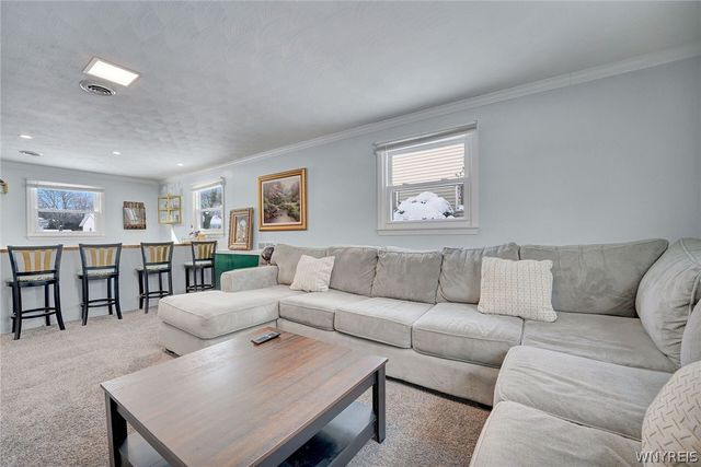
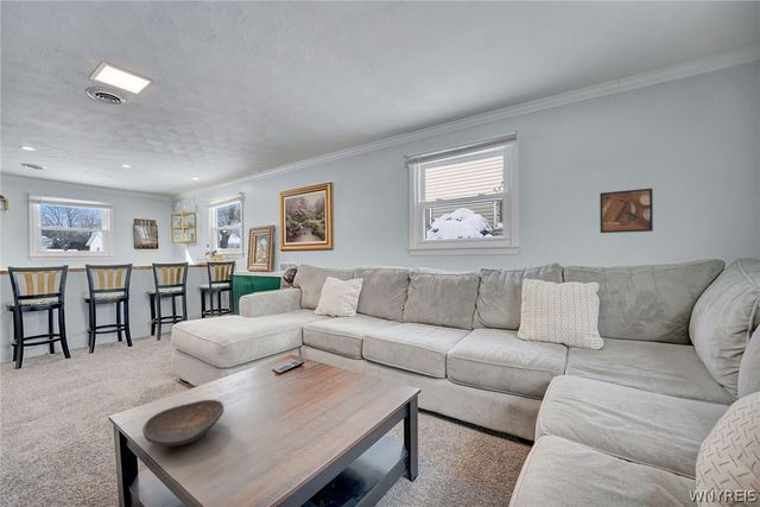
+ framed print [598,188,654,234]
+ decorative bowl [141,399,226,448]
